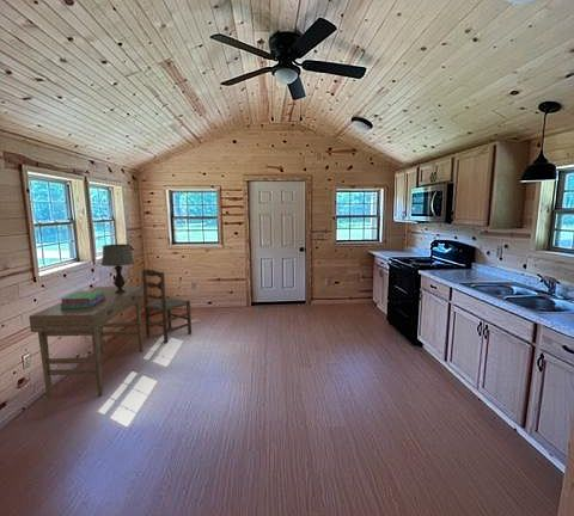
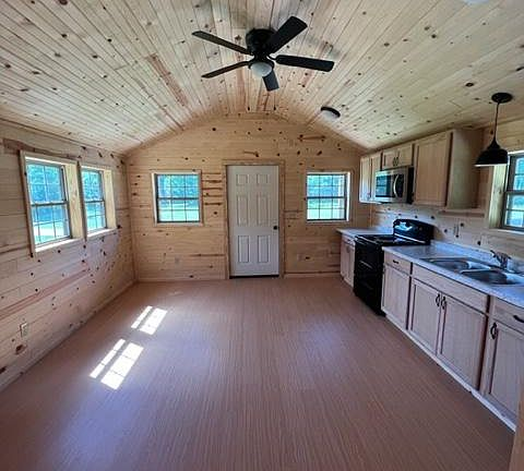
- stack of books [59,289,105,309]
- table lamp [100,242,135,294]
- dining chair [141,269,193,344]
- desk [28,285,144,399]
